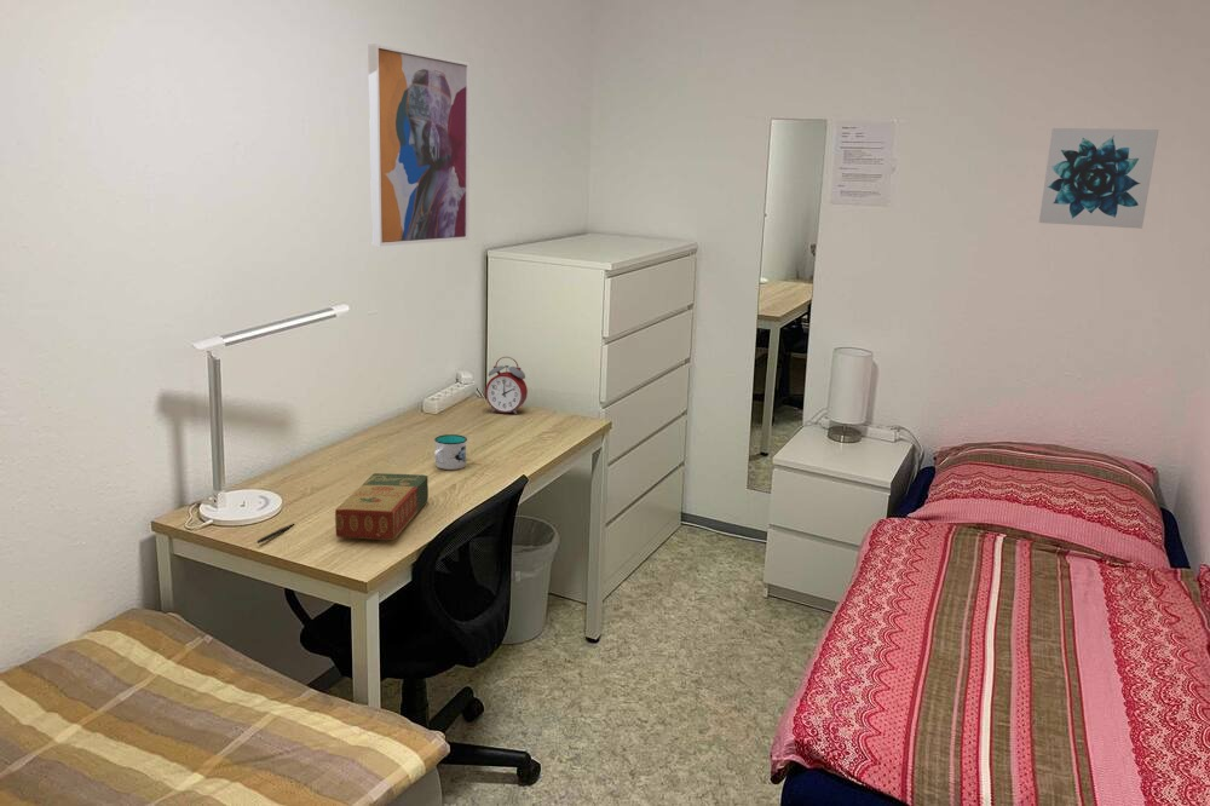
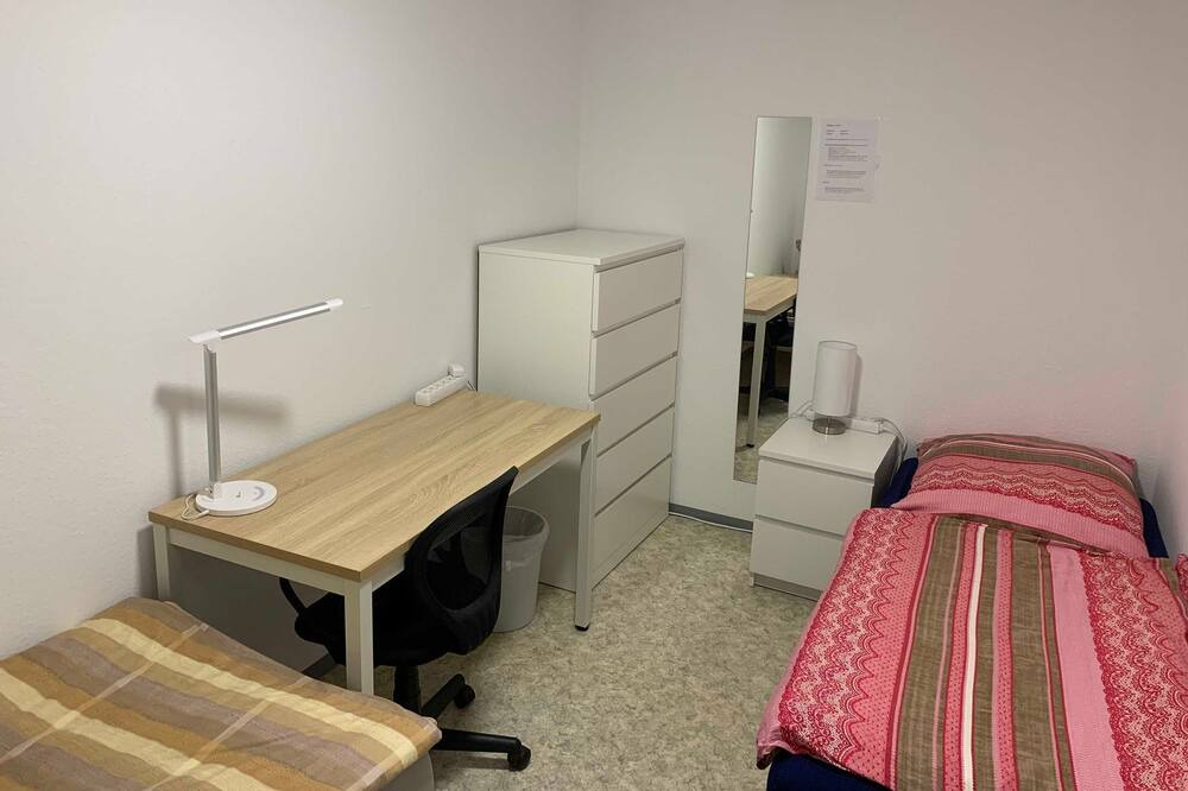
- mug [433,433,468,471]
- book [334,472,430,541]
- wall art [1038,127,1159,230]
- alarm clock [484,356,529,415]
- pen [255,523,295,545]
- wall art [367,44,471,247]
